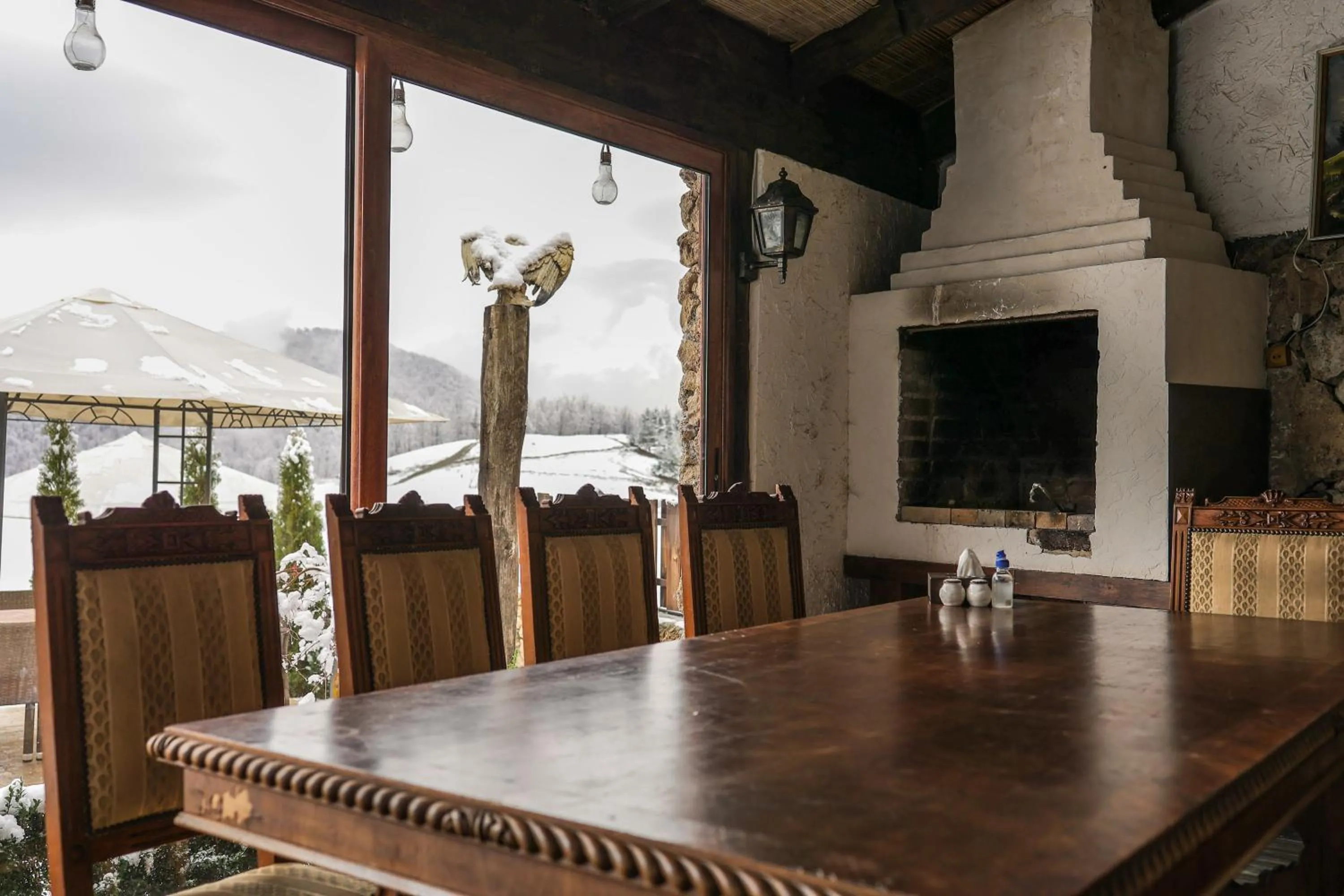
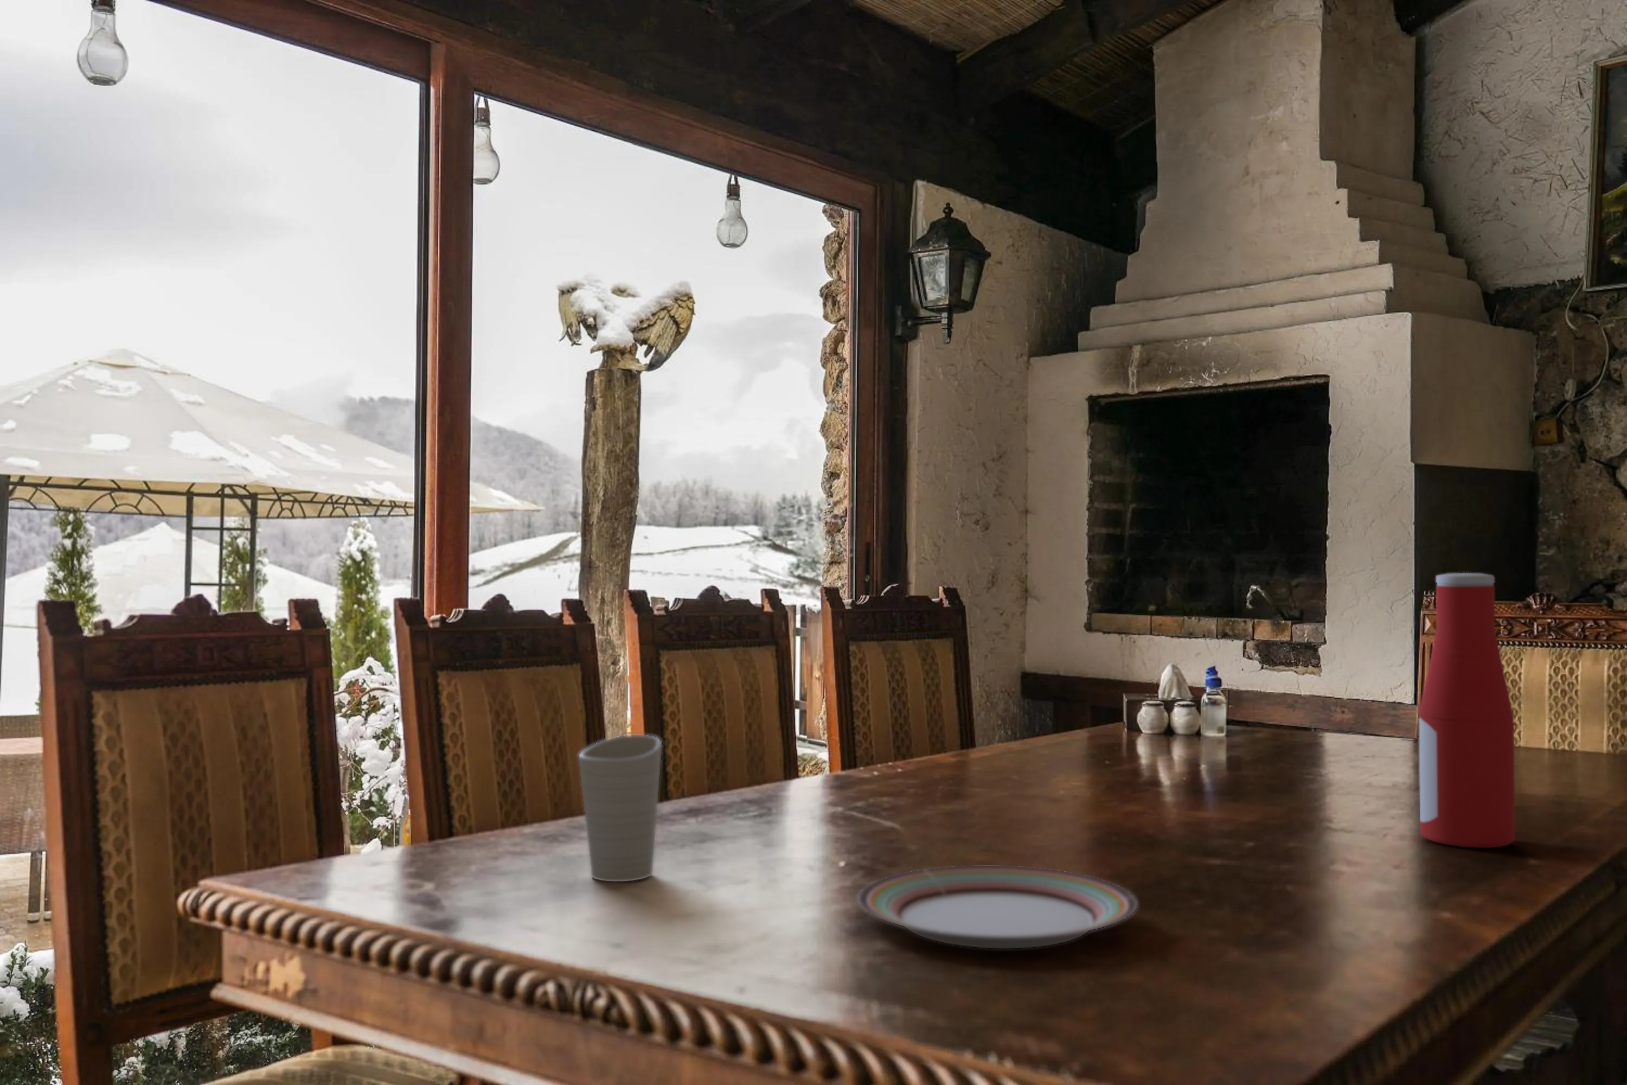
+ plate [857,866,1137,949]
+ bottle [1419,573,1516,849]
+ cup [579,735,662,882]
